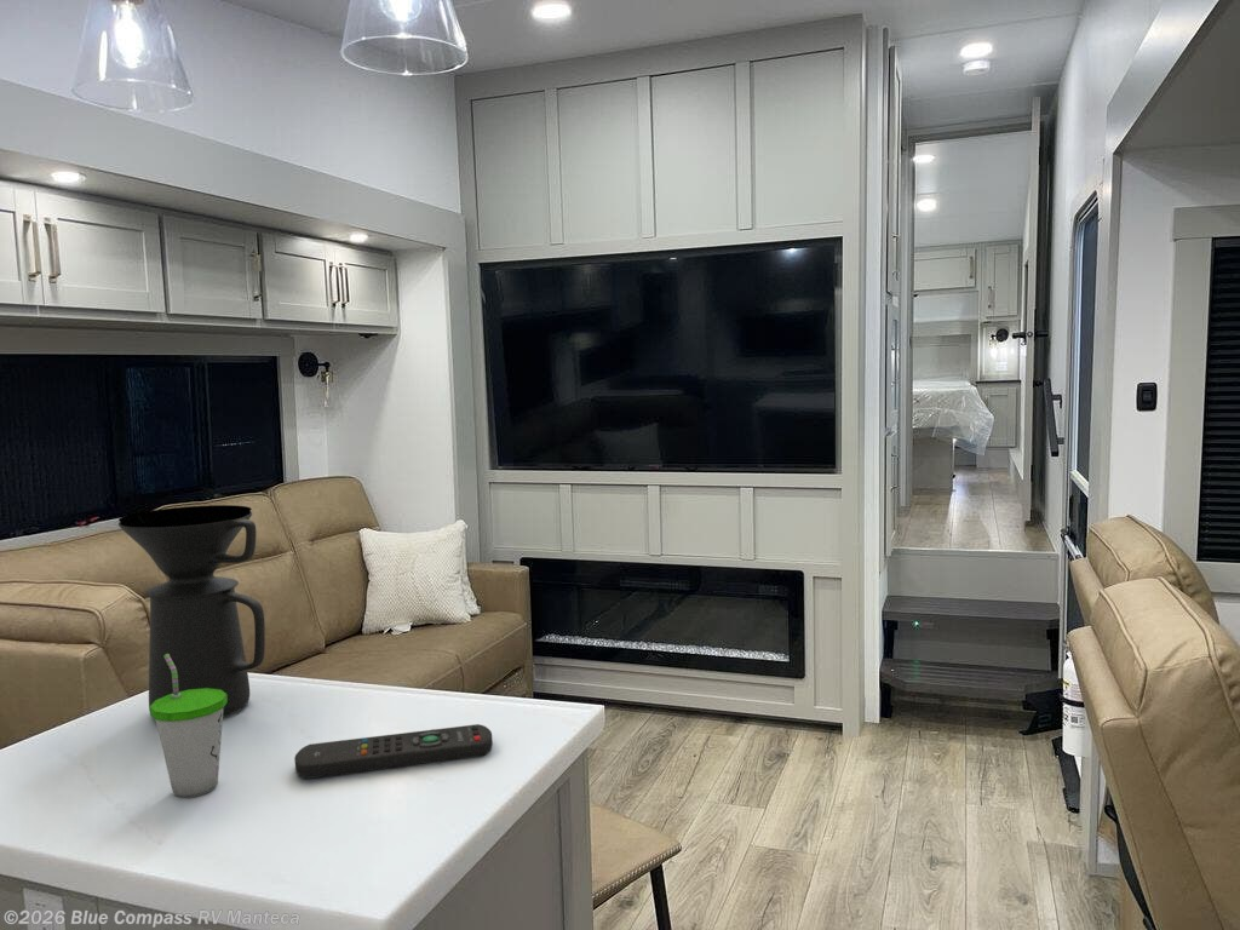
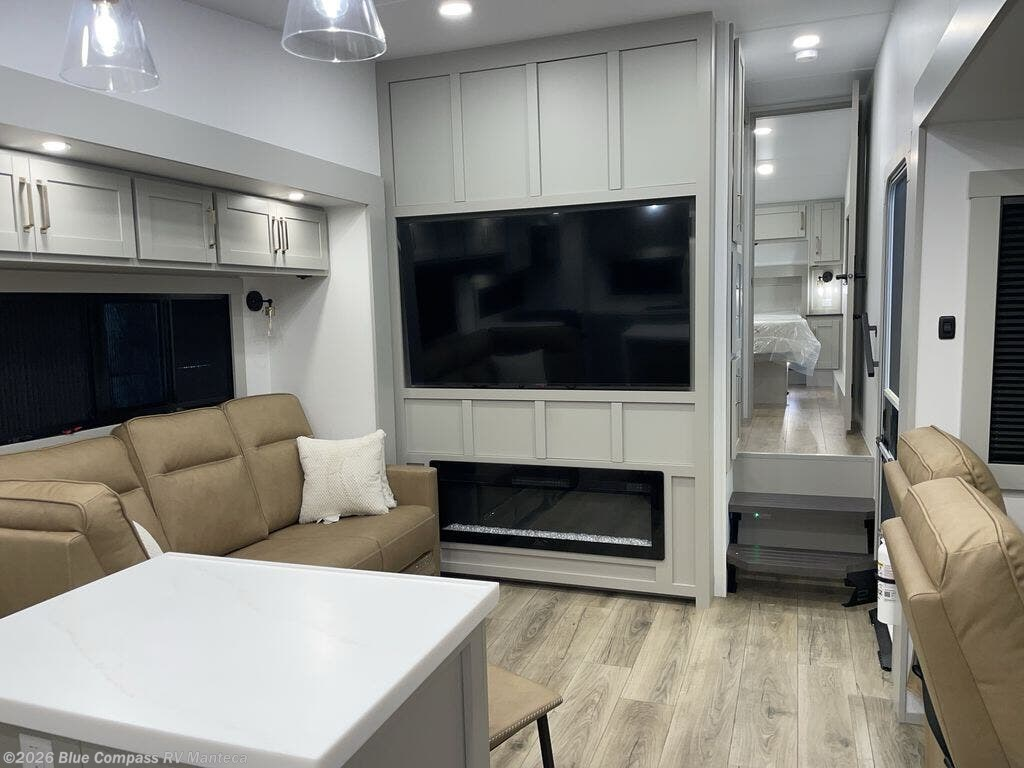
- cup [149,654,228,799]
- remote control [294,723,494,780]
- coffee maker [117,504,266,718]
